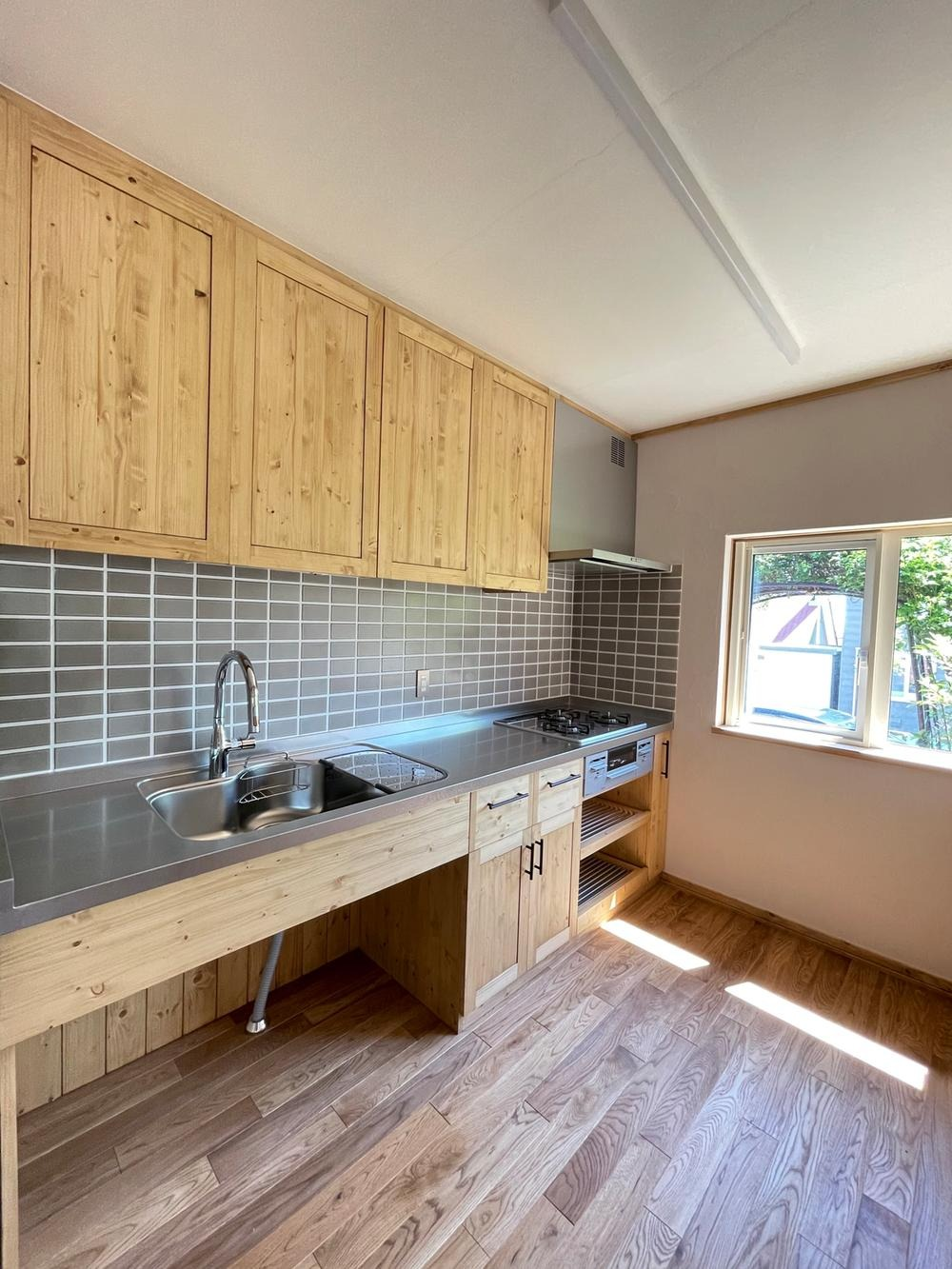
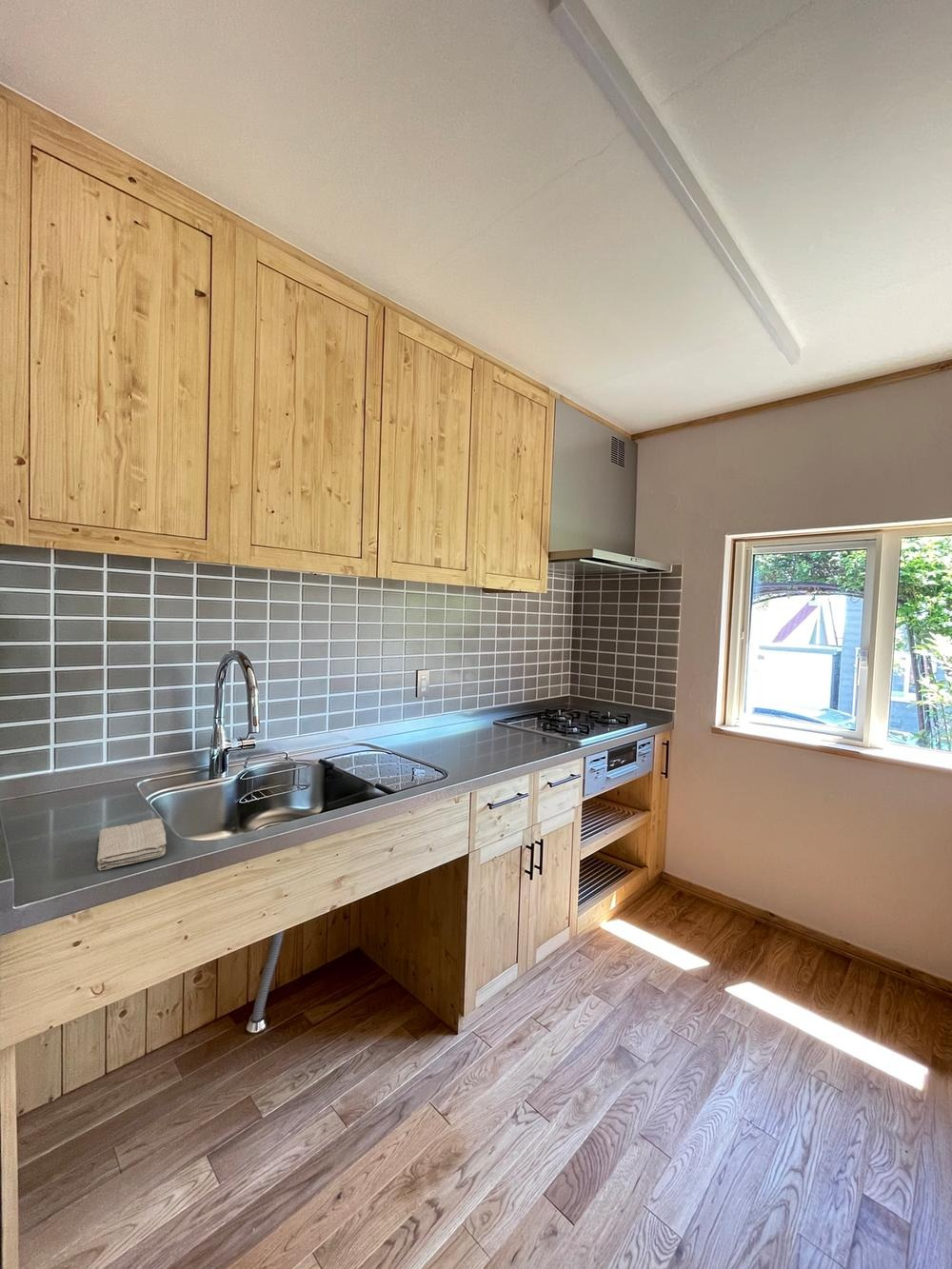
+ washcloth [96,818,168,871]
